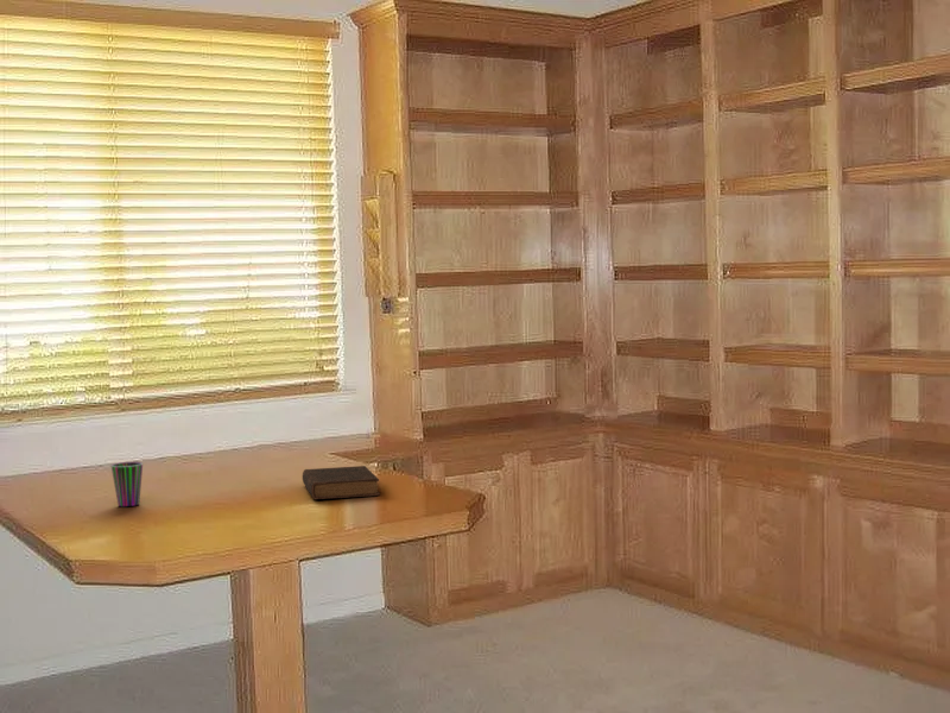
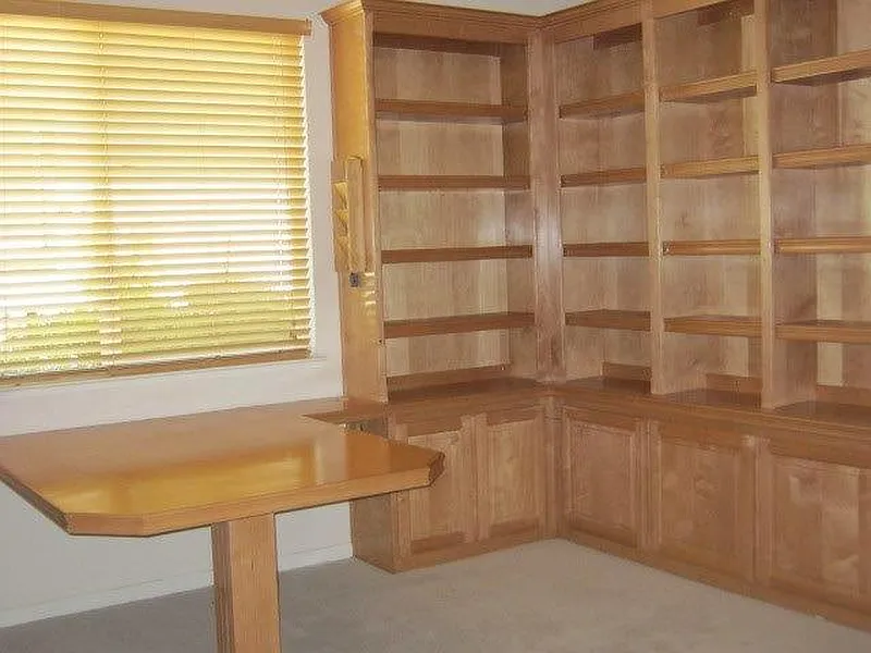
- book [302,465,381,500]
- cup [110,461,144,507]
